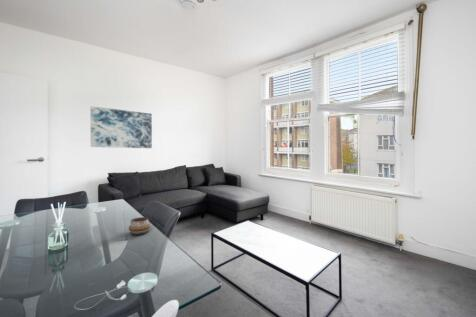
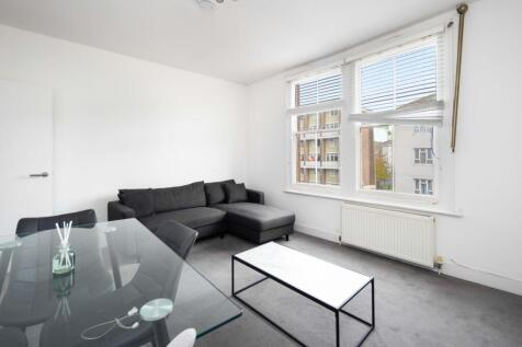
- decorative bowl [128,216,151,236]
- wall art [90,105,153,149]
